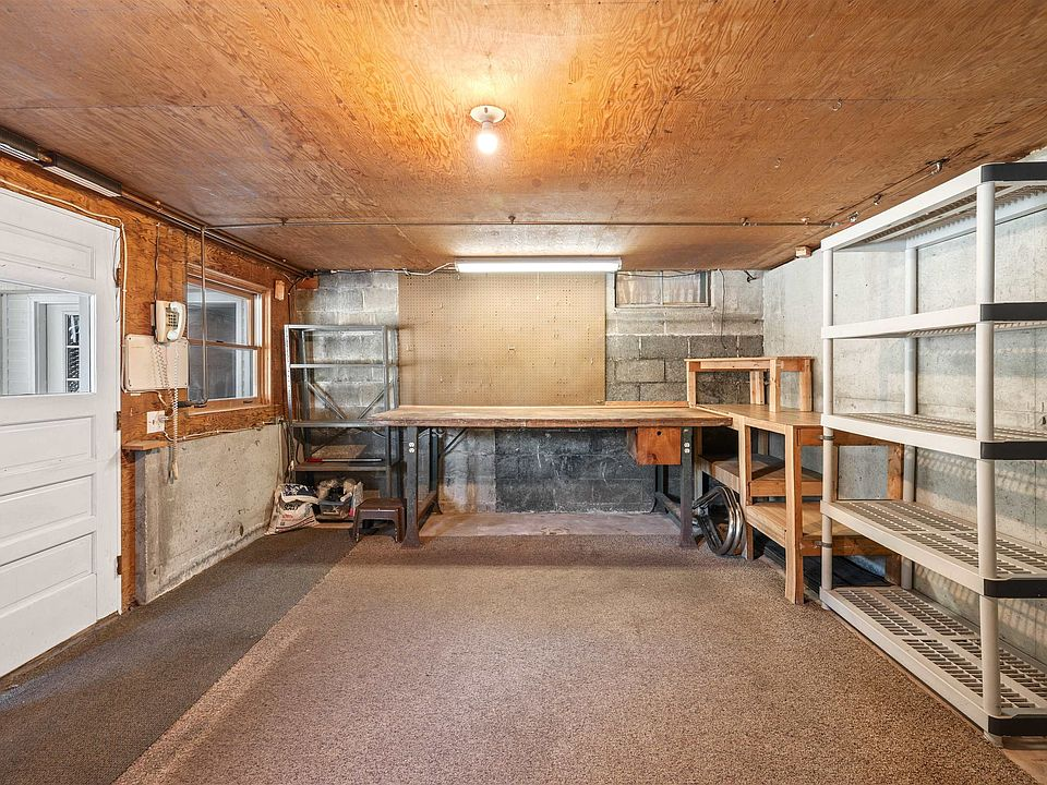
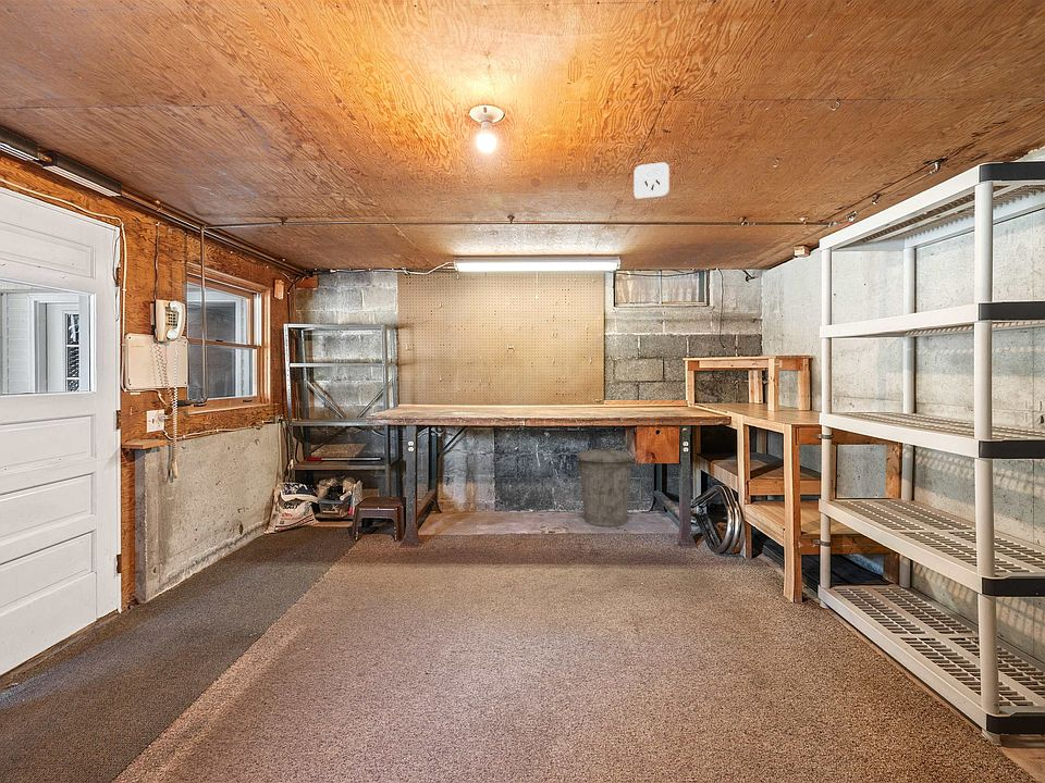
+ smoke detector [632,161,671,201]
+ trash can [576,443,636,527]
